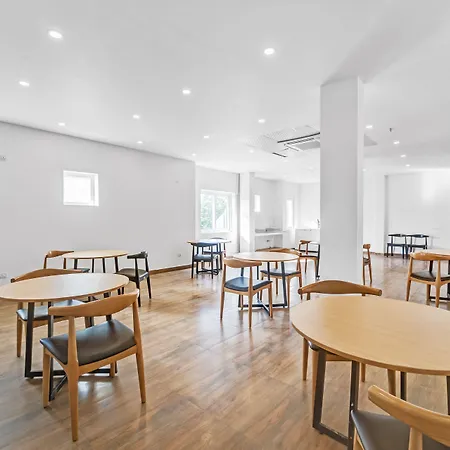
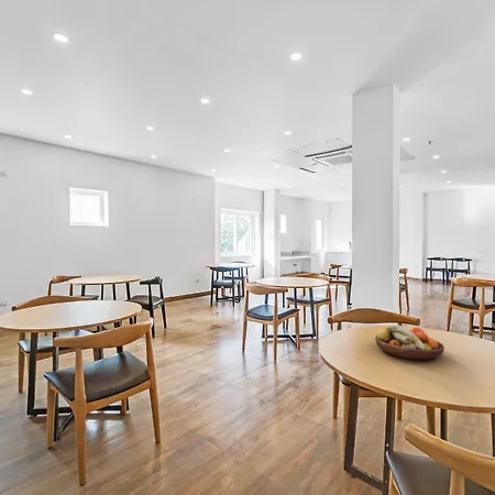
+ fruit bowl [374,323,446,361]
